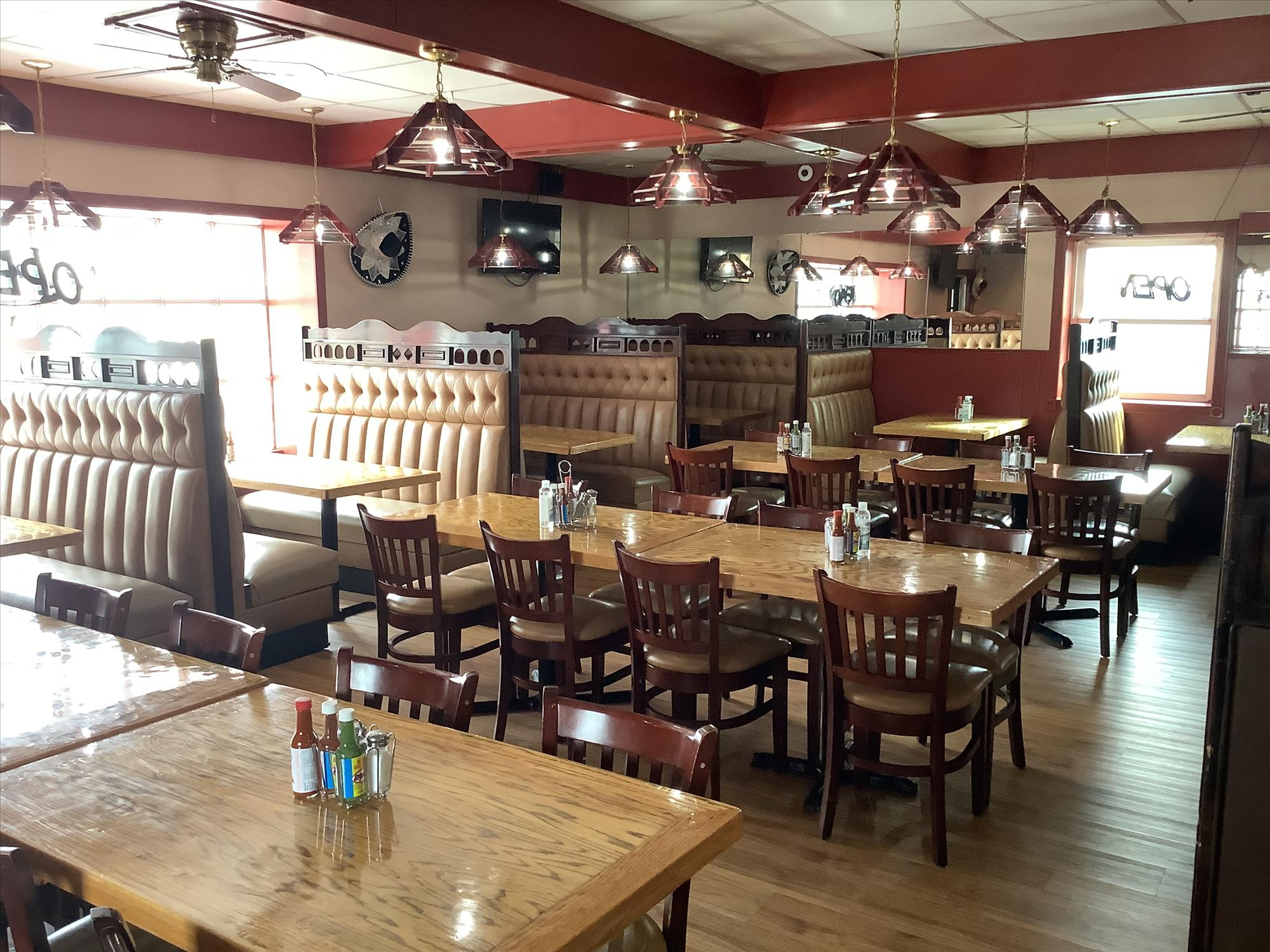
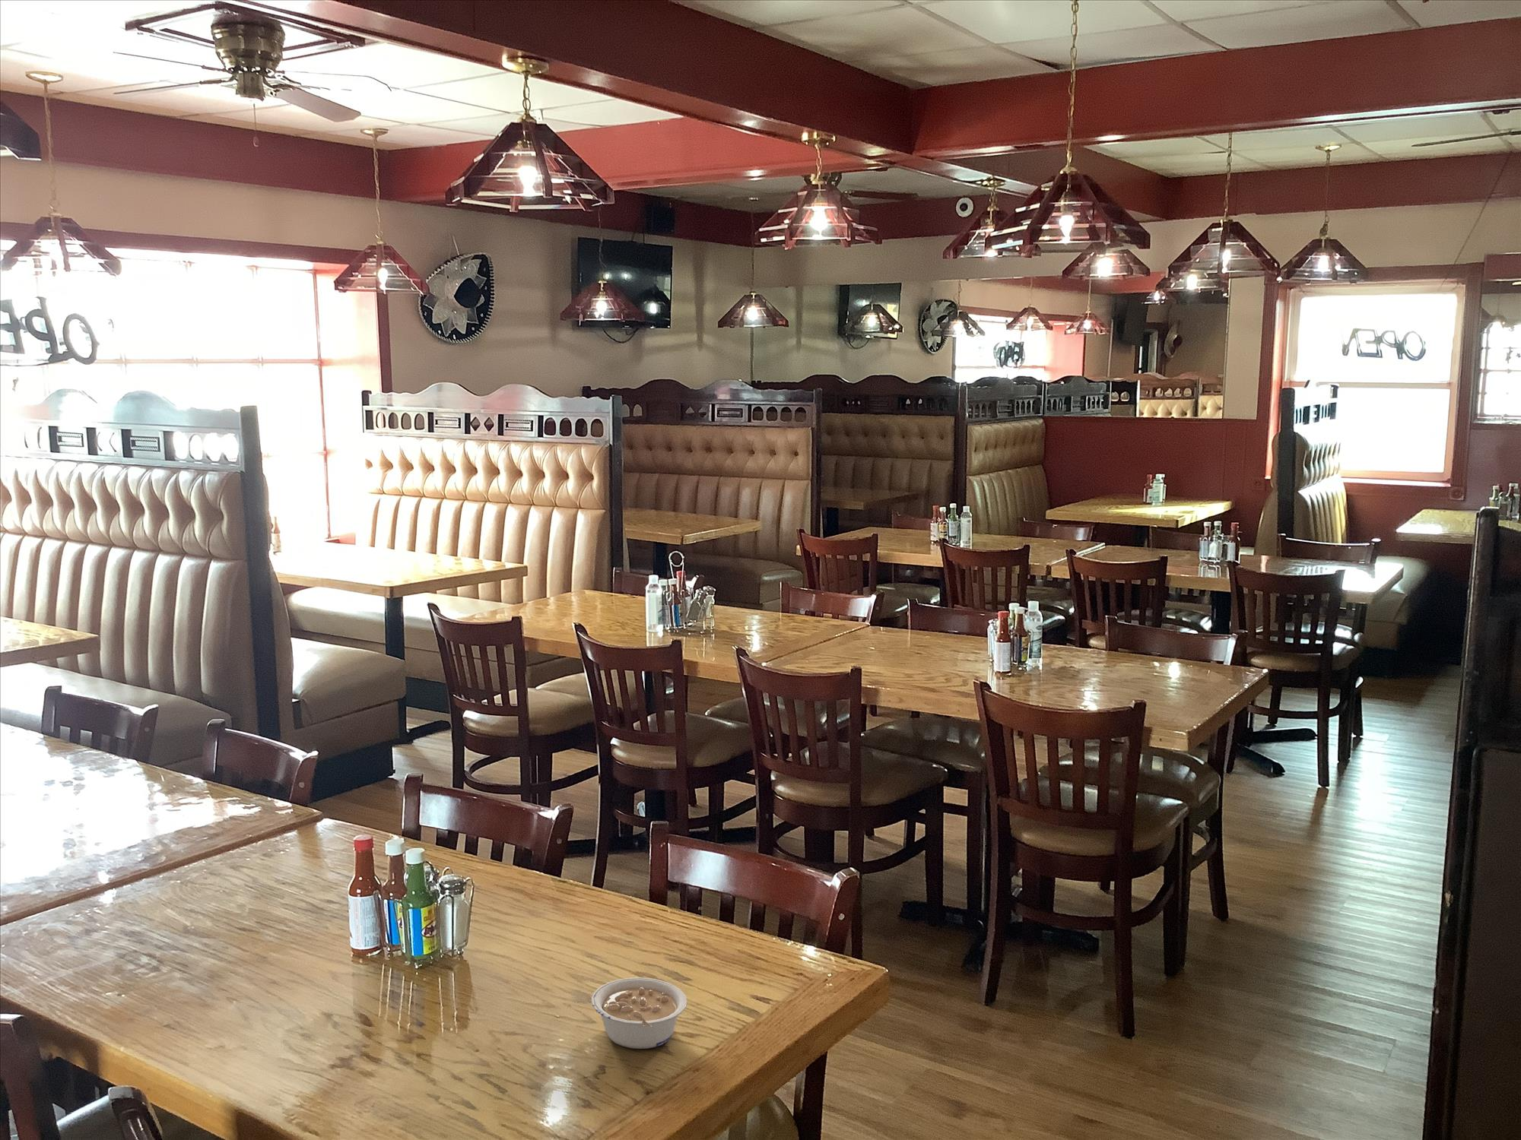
+ legume [590,977,689,1049]
